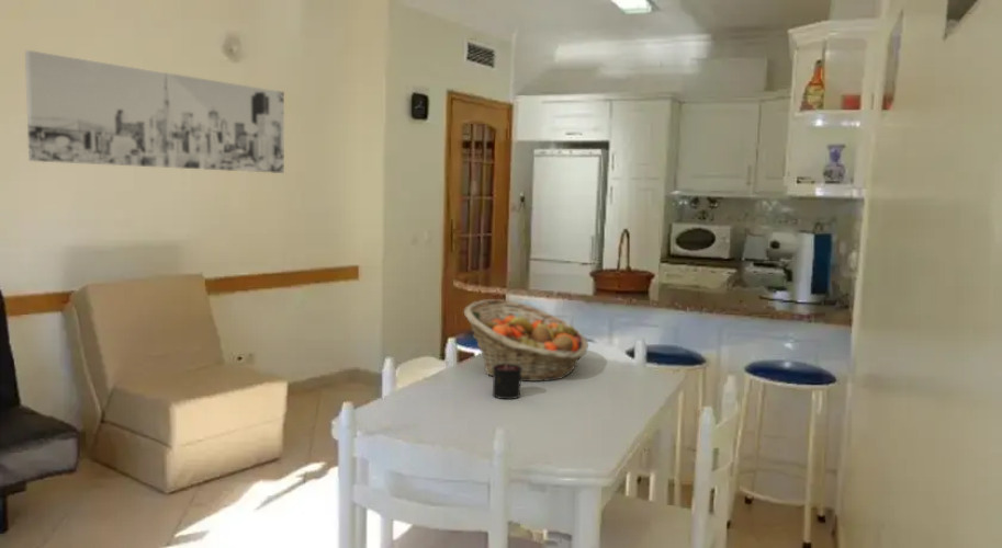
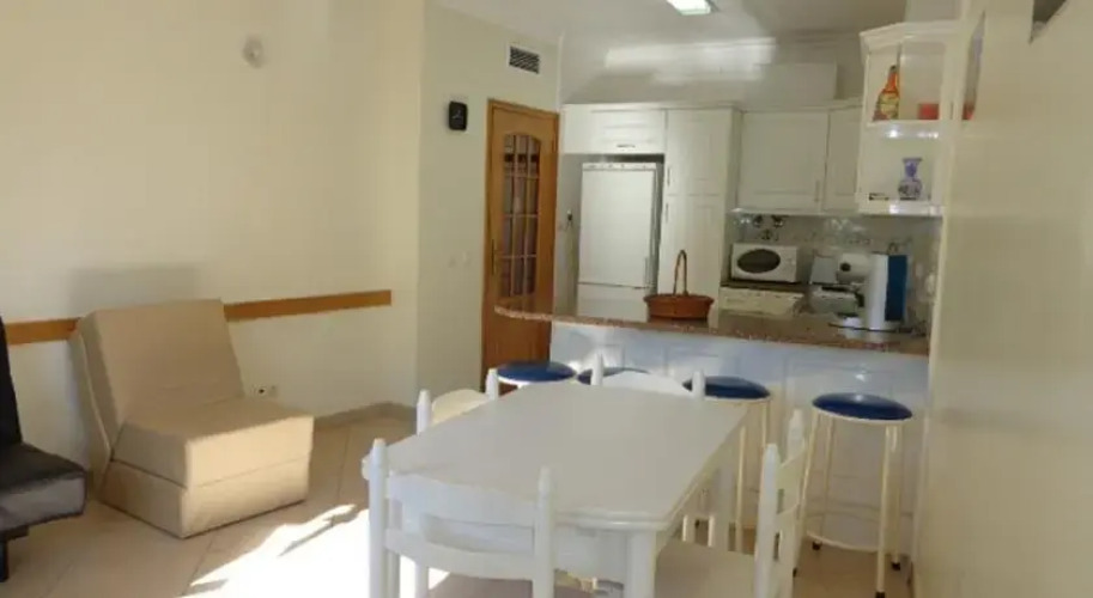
- wall art [24,49,285,174]
- fruit basket [463,298,589,383]
- candle [492,353,522,400]
